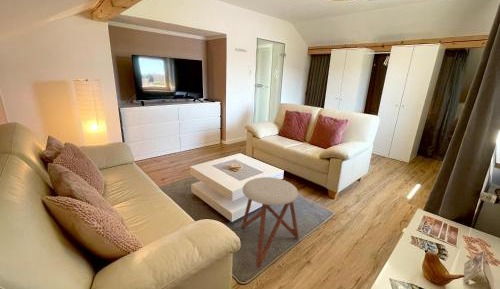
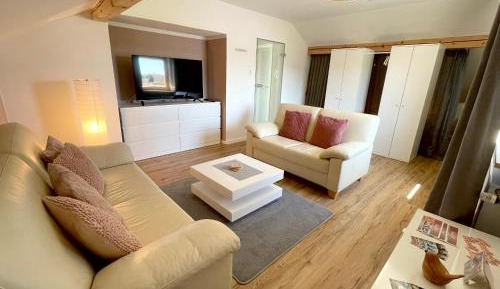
- stool [241,176,300,269]
